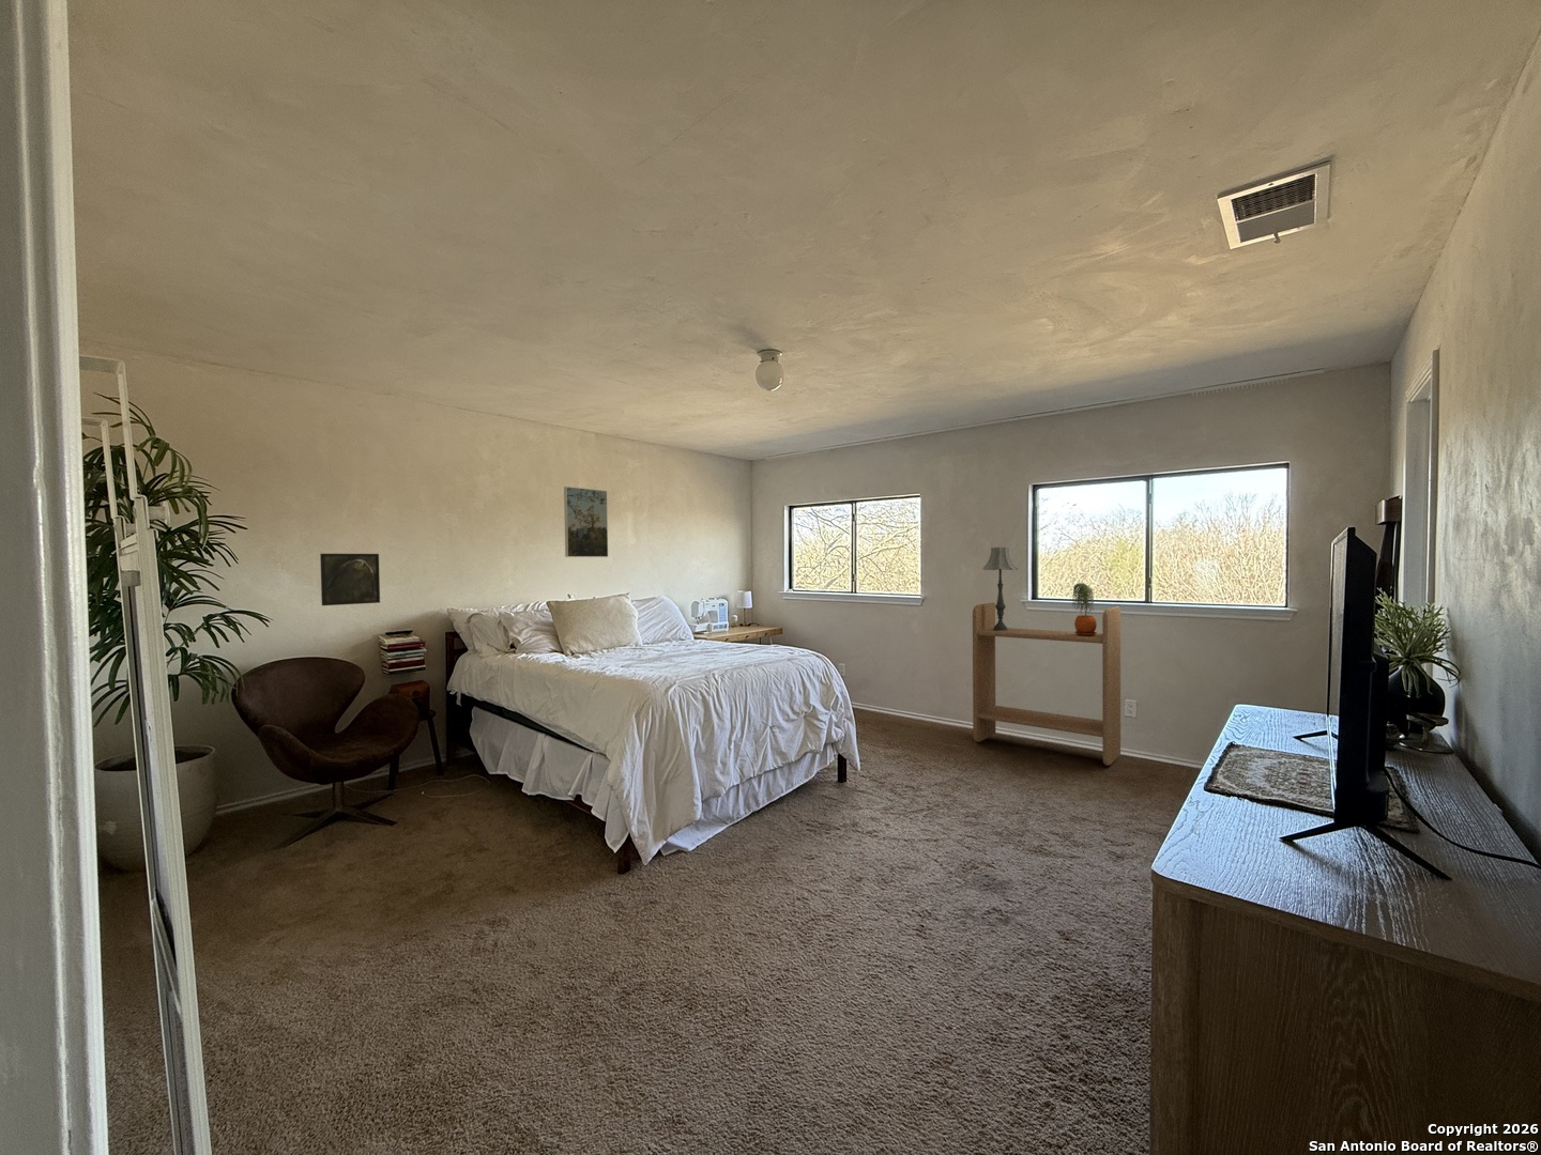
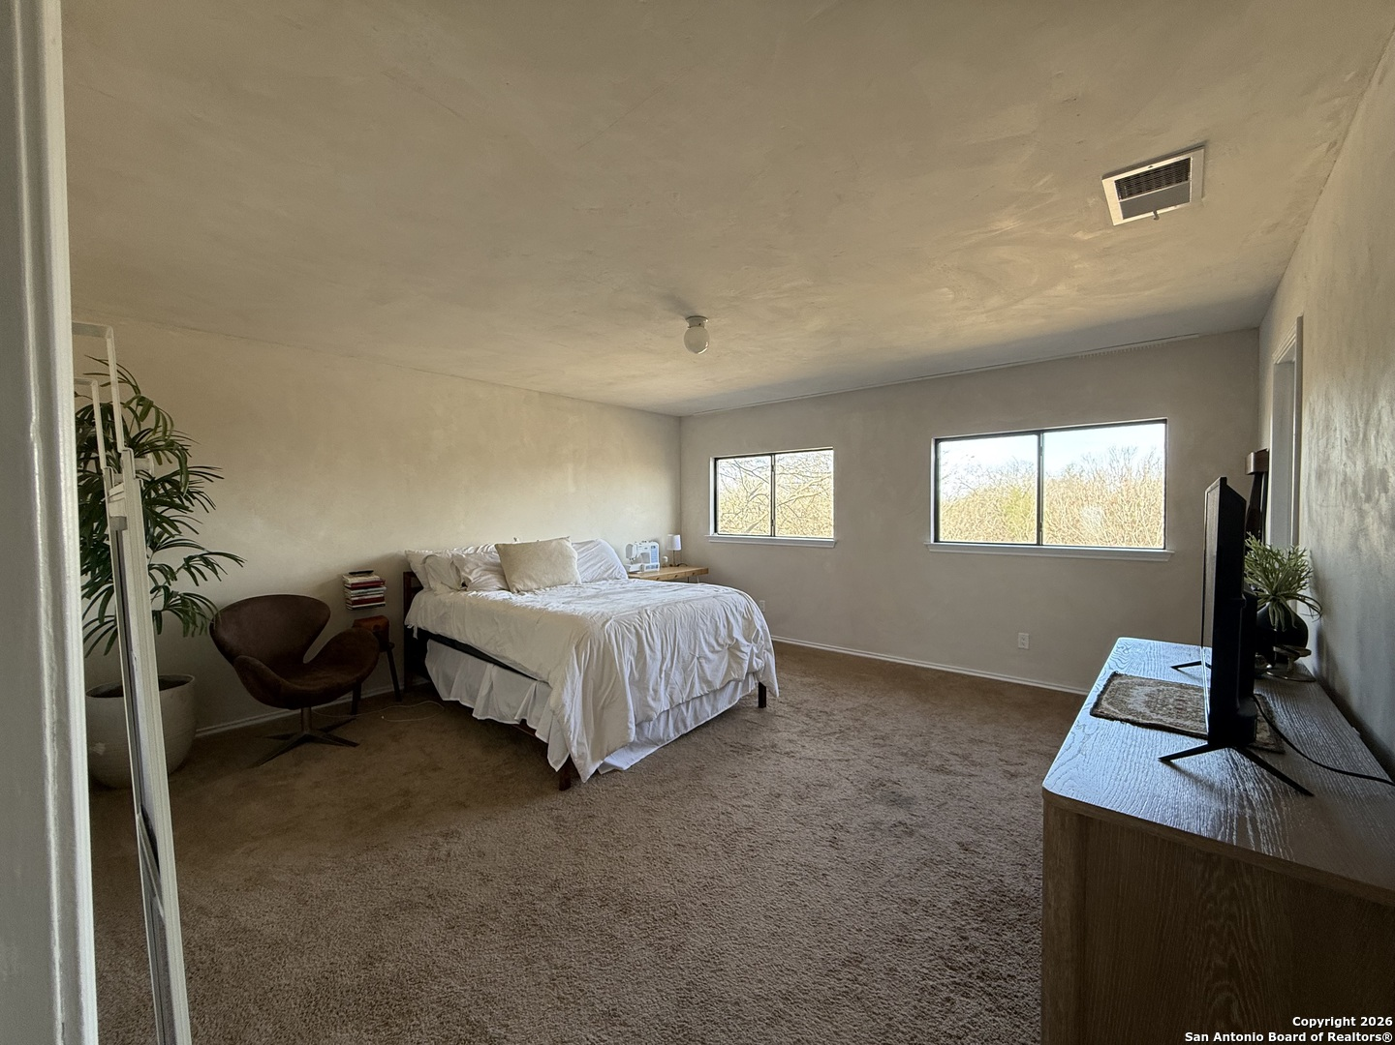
- potted plant [1071,582,1098,636]
- bookshelf [972,602,1121,767]
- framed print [319,553,381,607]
- table lamp [983,546,1019,631]
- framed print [563,485,609,558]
